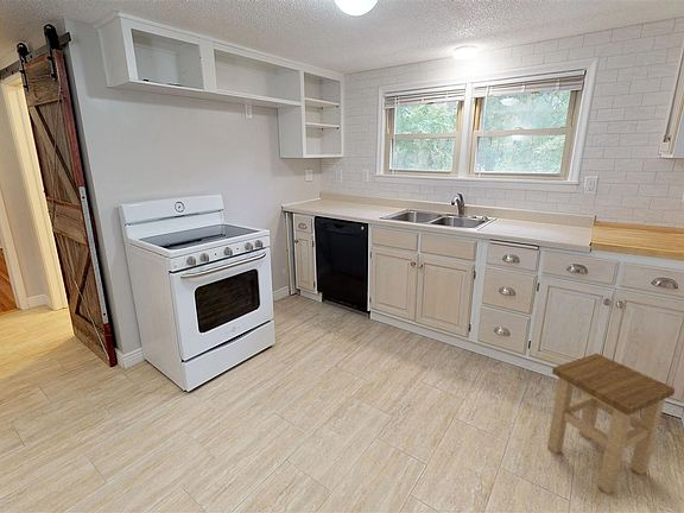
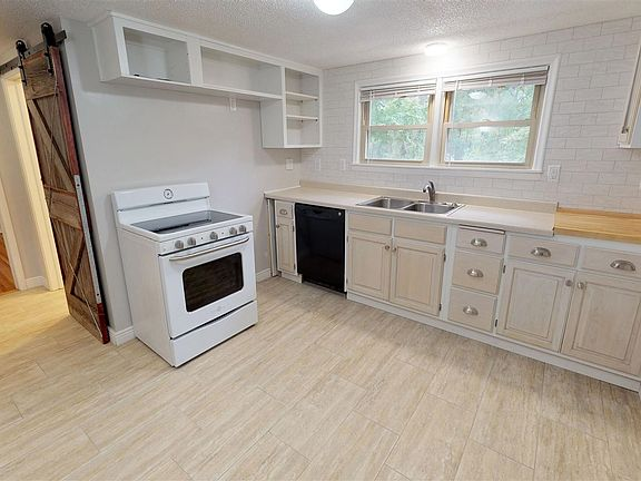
- stool [546,353,677,495]
